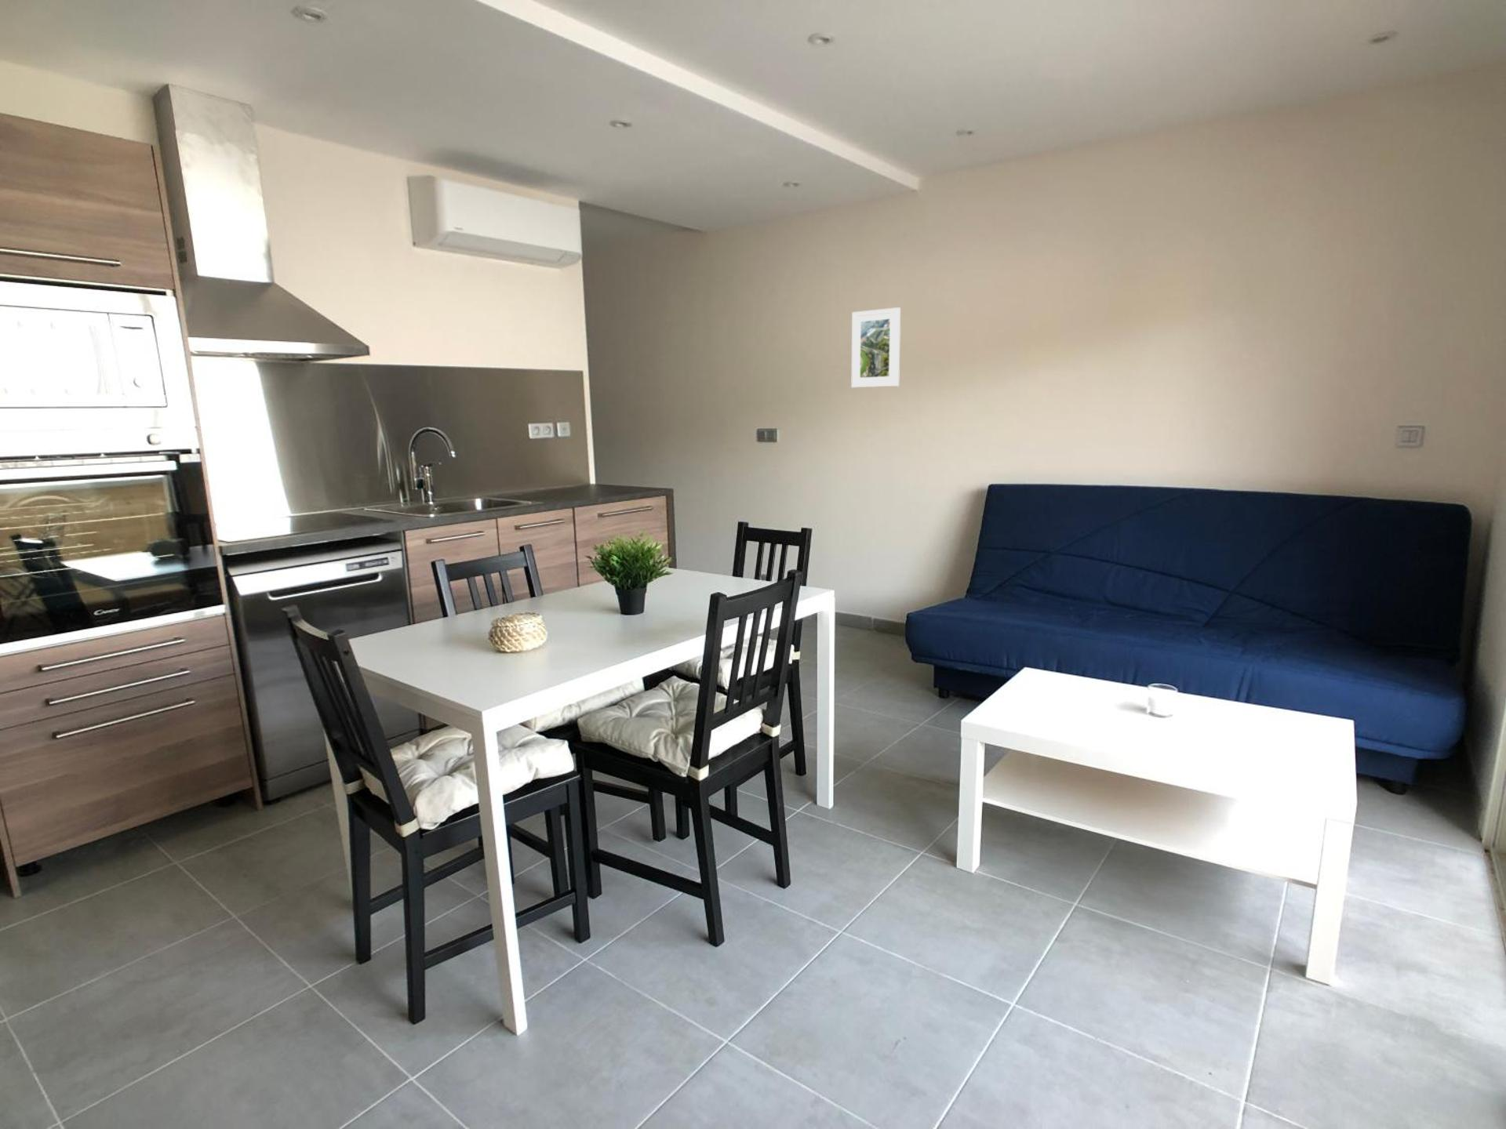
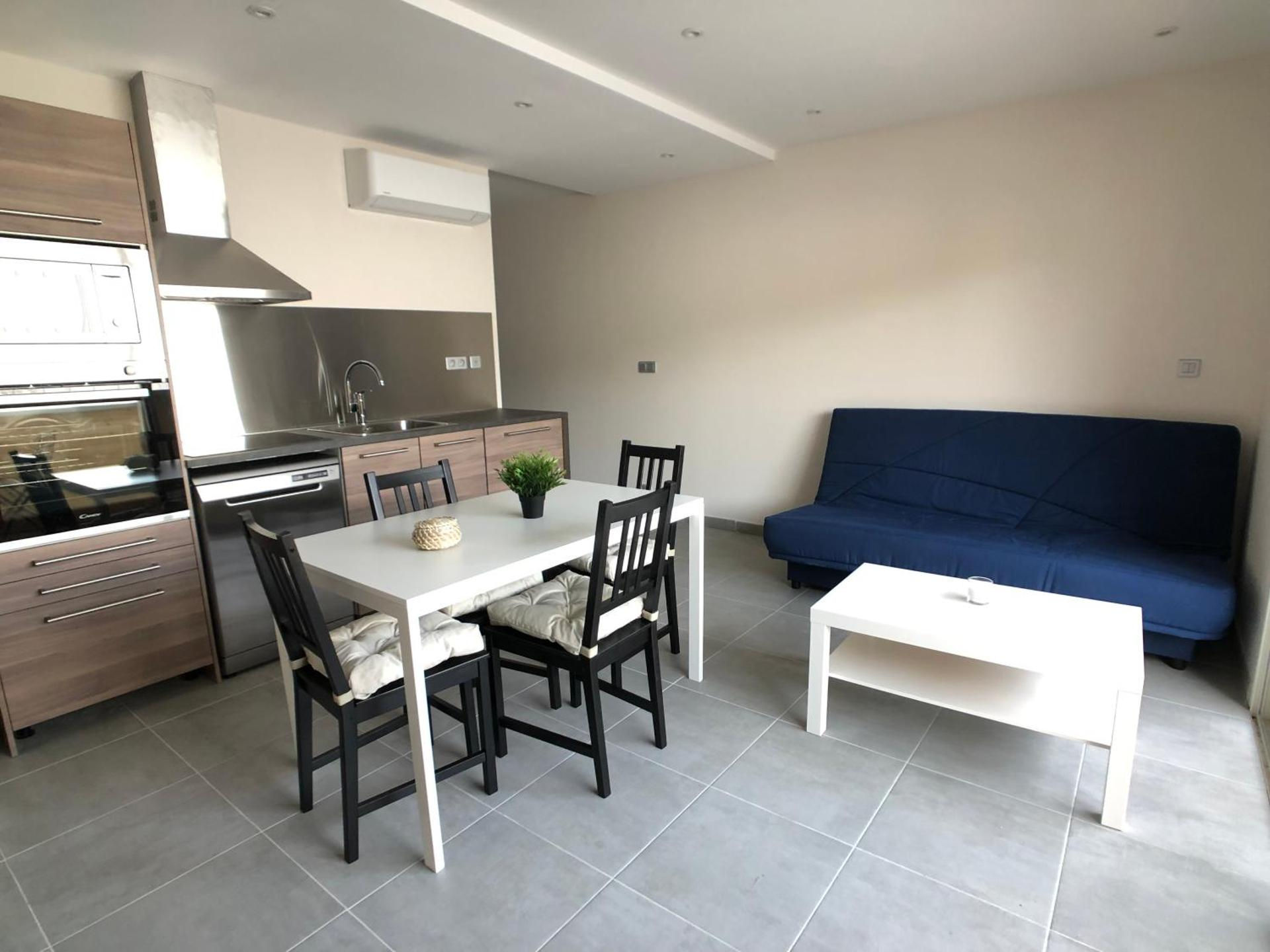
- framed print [850,306,901,389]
